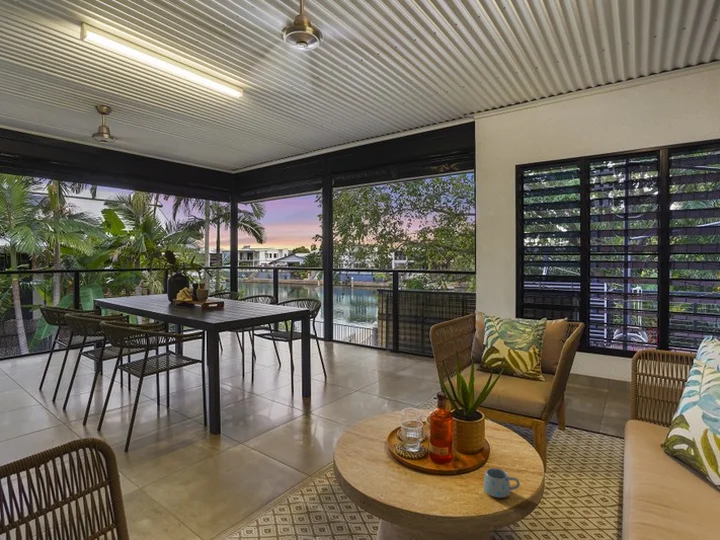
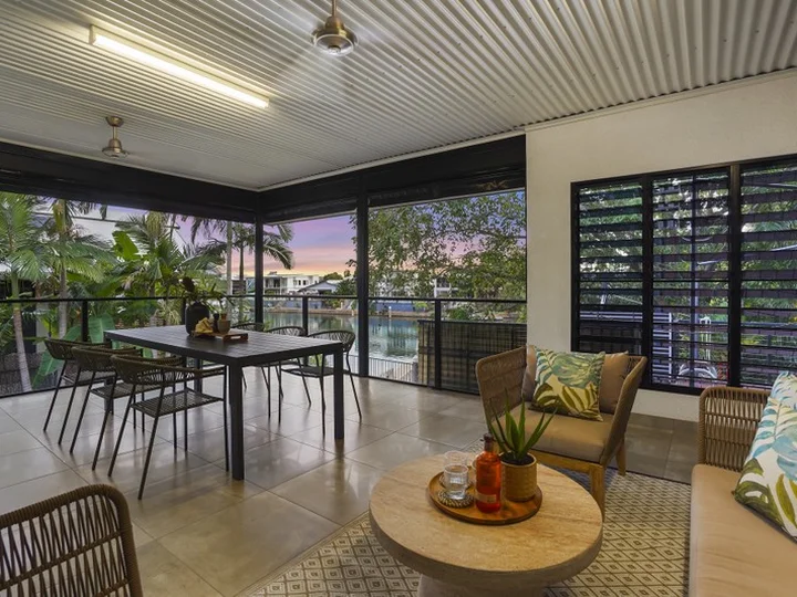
- mug [483,467,521,499]
